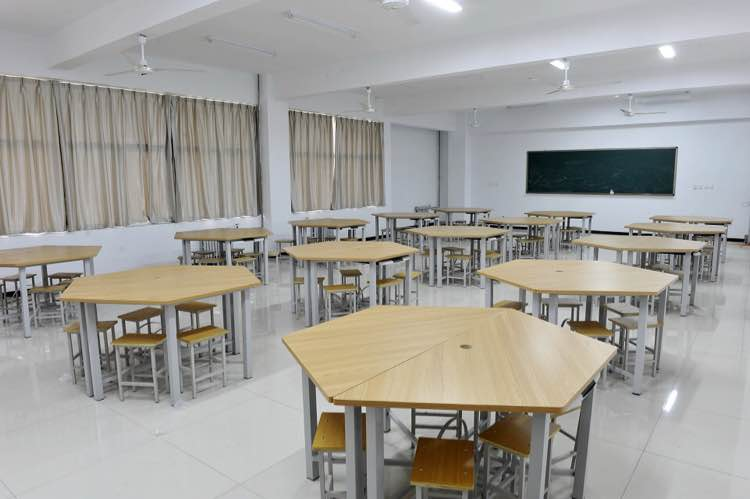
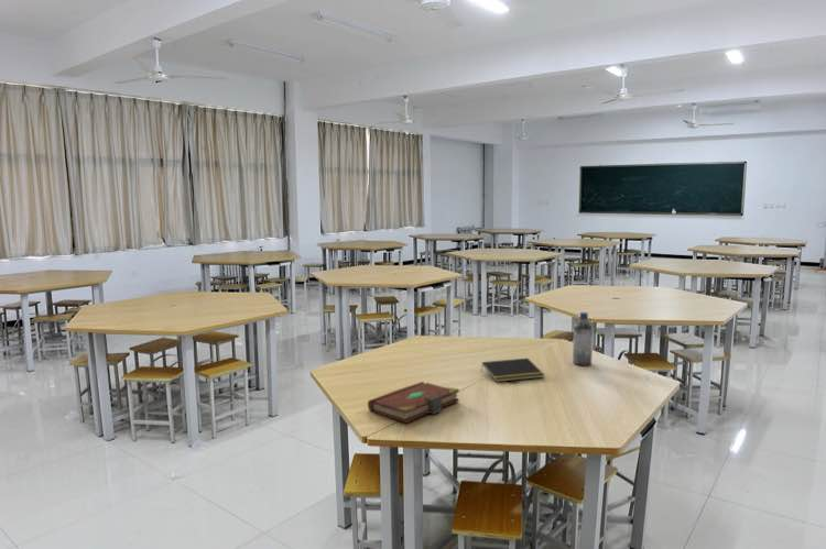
+ water bottle [572,311,594,366]
+ book [367,381,460,425]
+ notepad [480,358,545,383]
